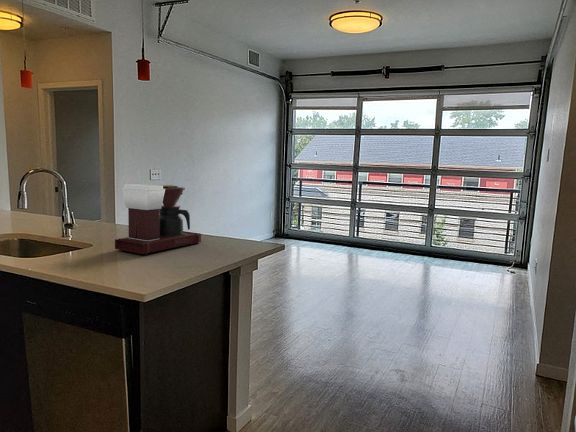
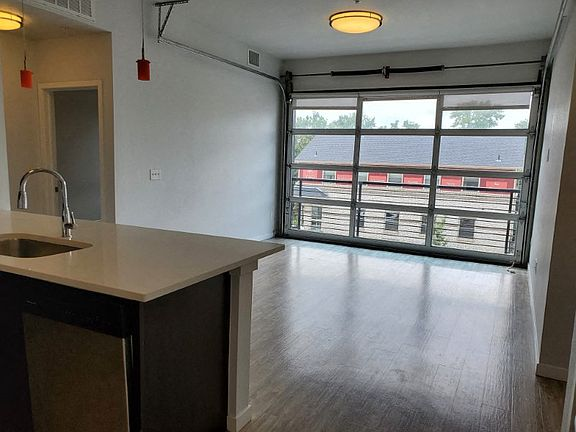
- coffee maker [114,183,202,256]
